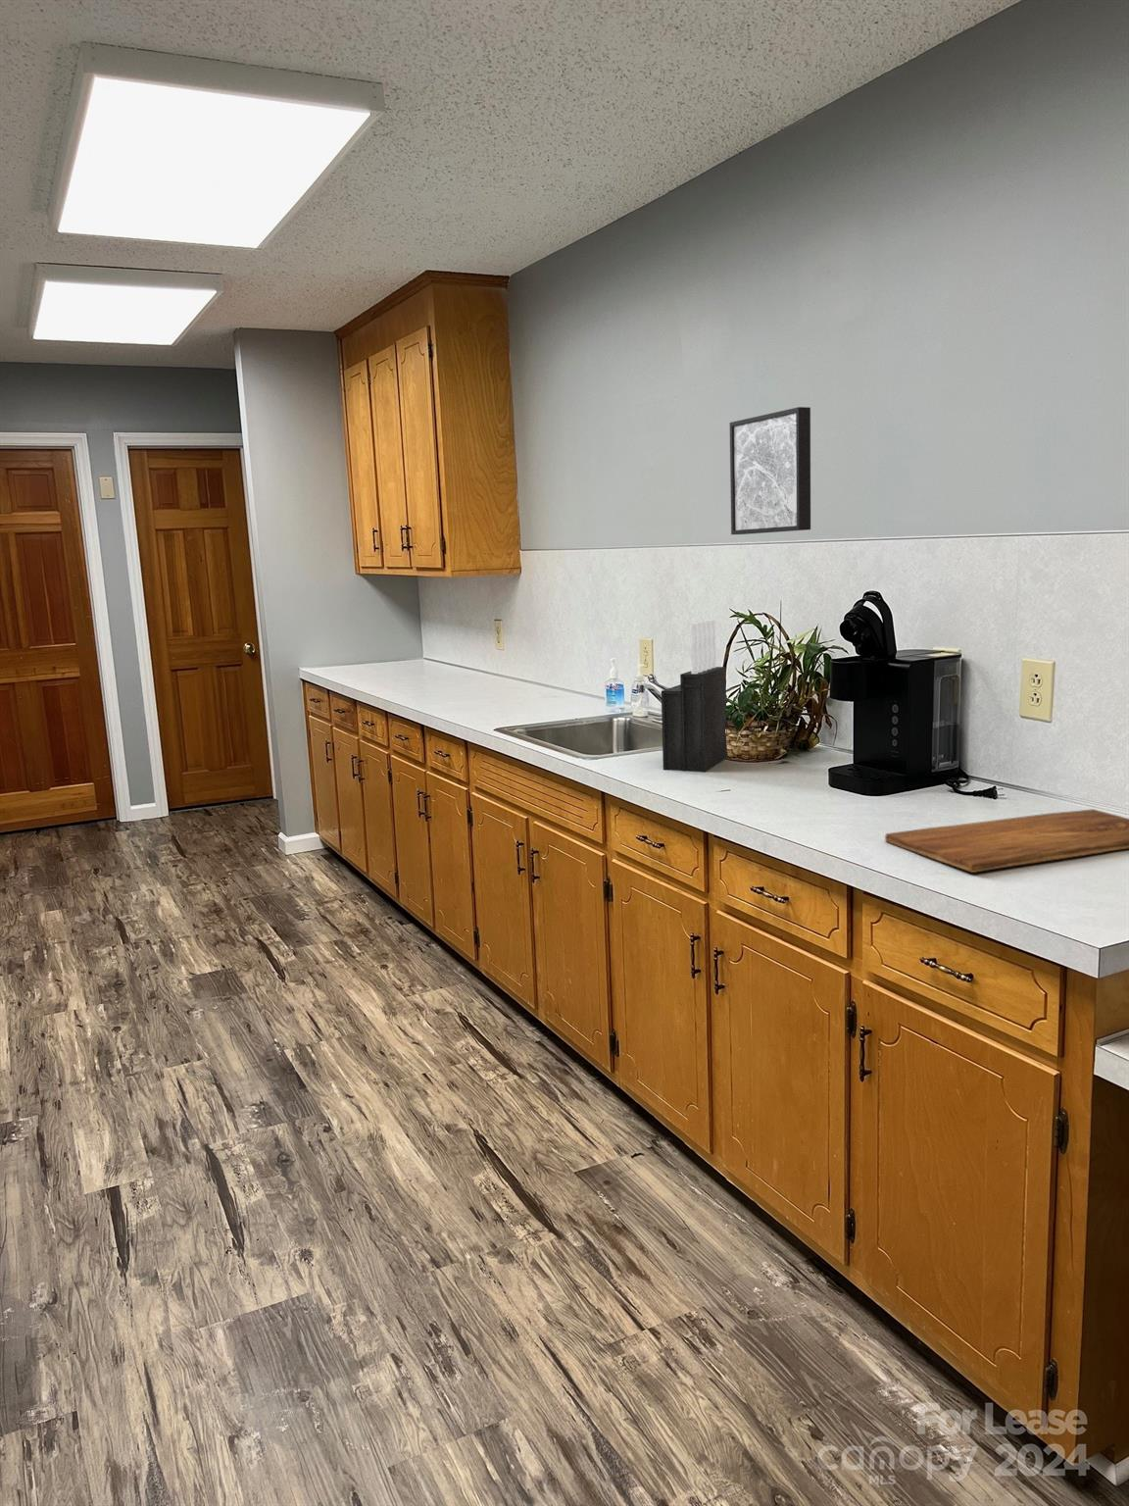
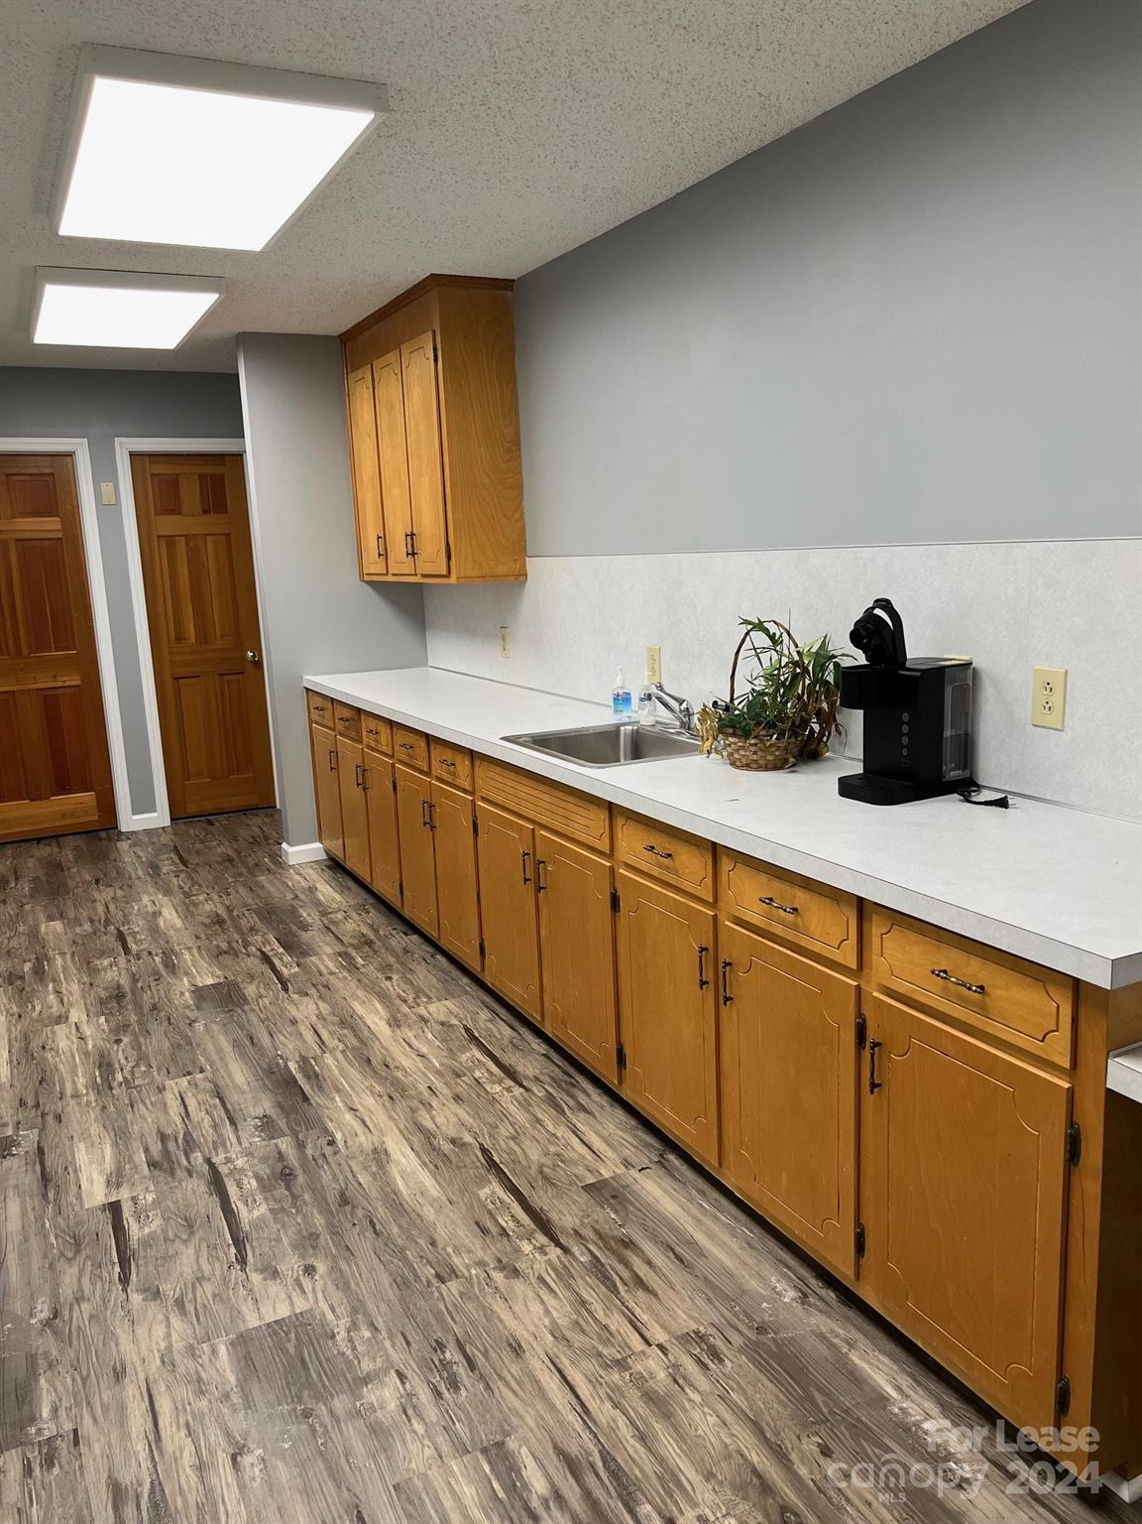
- knife block [661,619,728,773]
- wall art [728,406,811,535]
- cutting board [884,808,1129,874]
